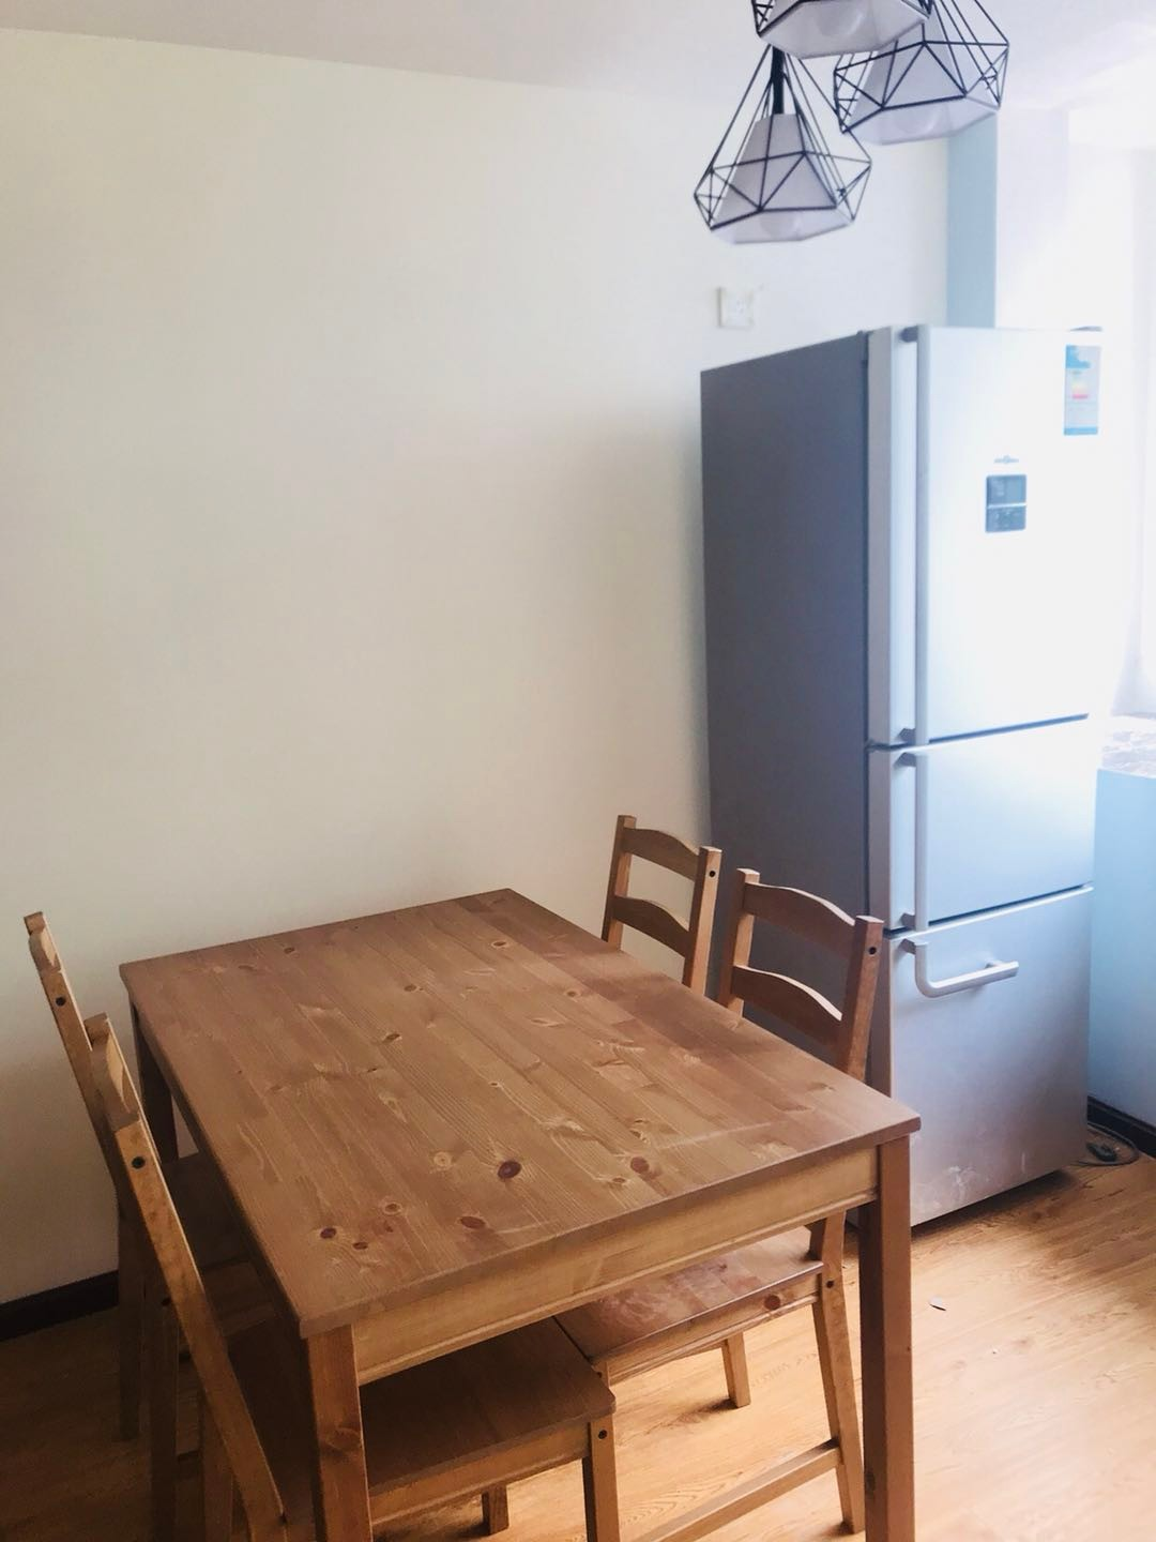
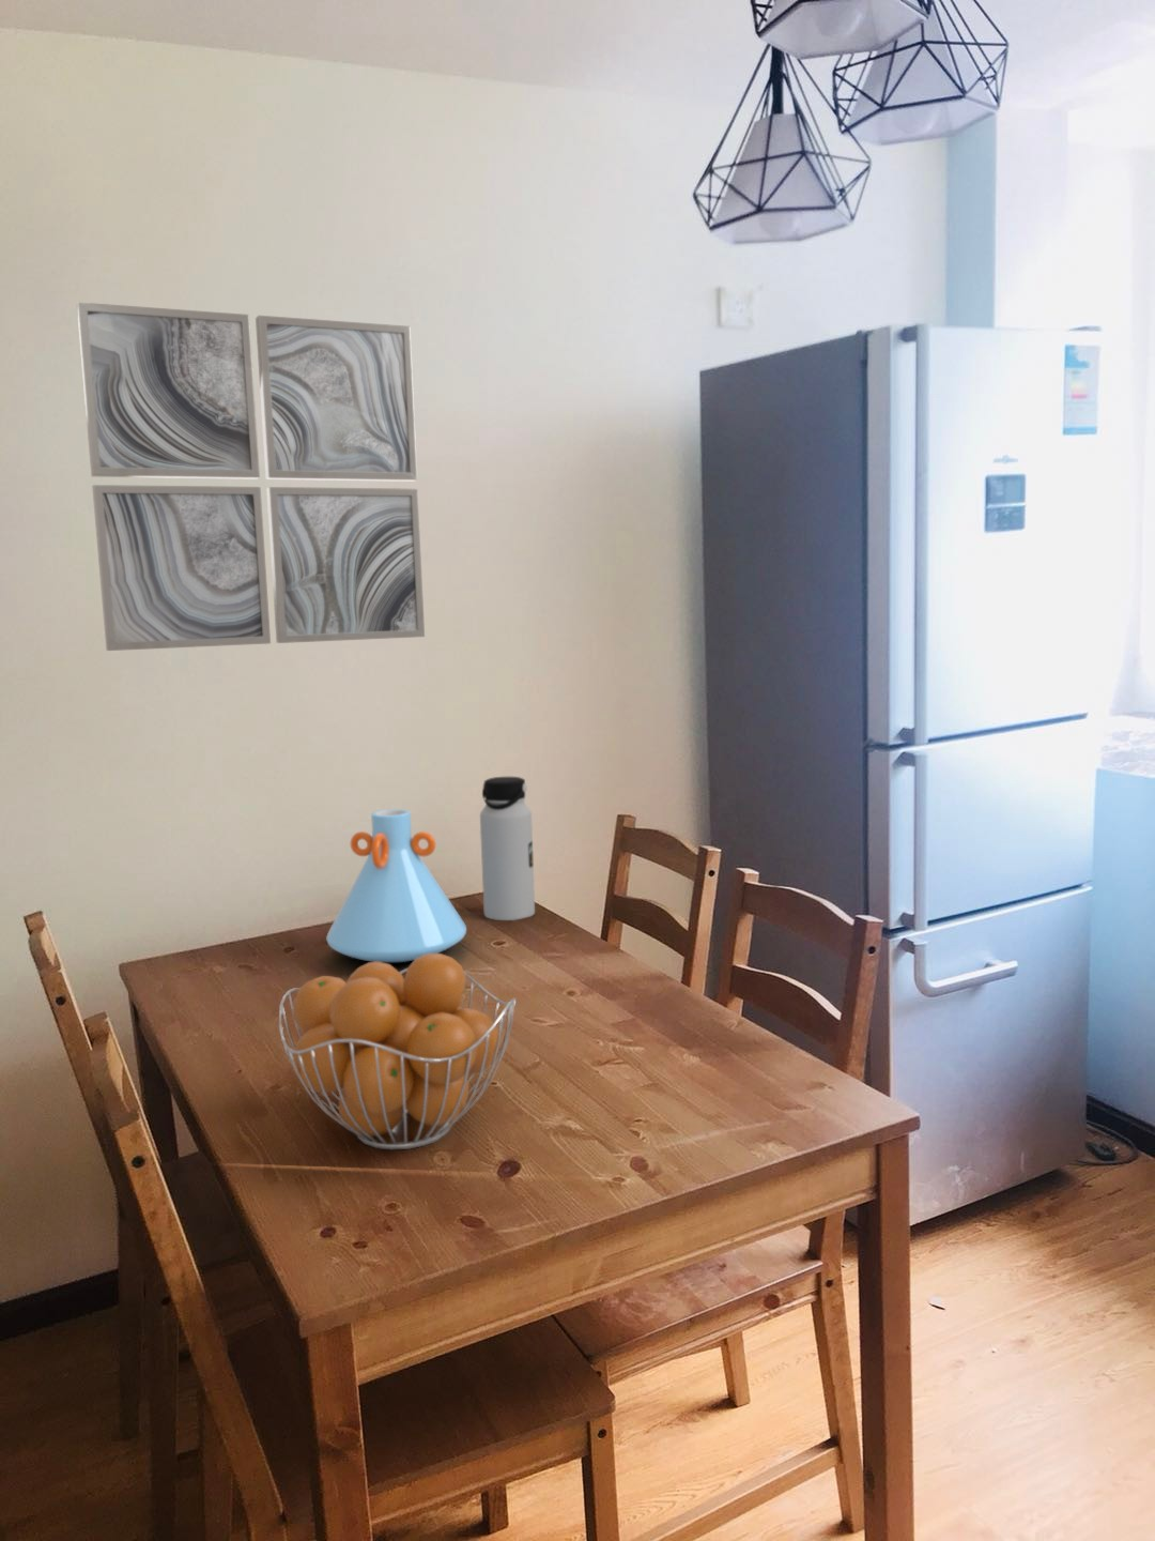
+ wall art [76,301,426,652]
+ vase [325,808,467,963]
+ fruit basket [278,953,518,1150]
+ water bottle [479,775,536,921]
